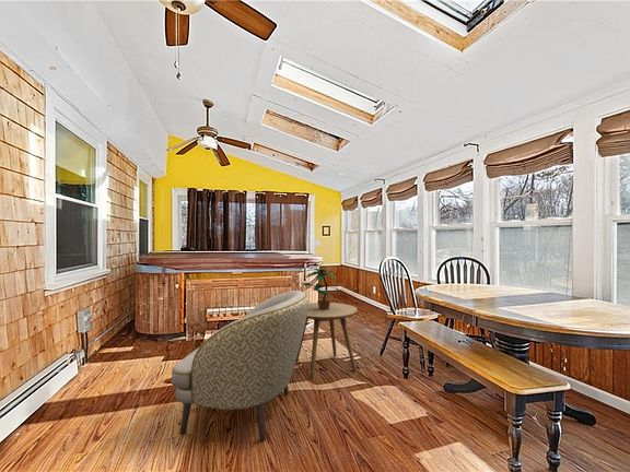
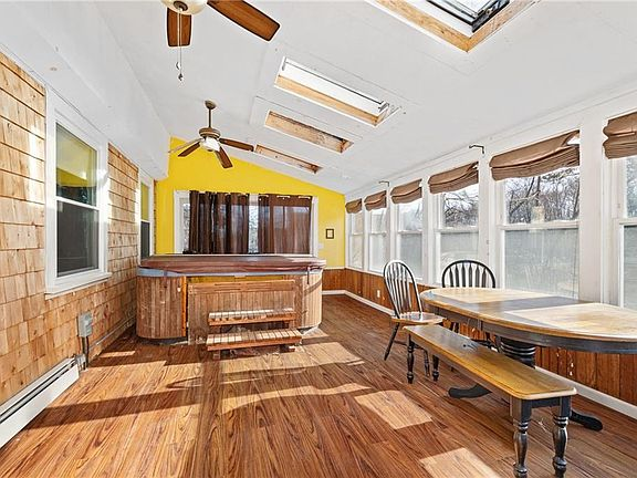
- potted plant [300,268,342,310]
- armchair [171,290,310,442]
- side table [295,302,359,379]
